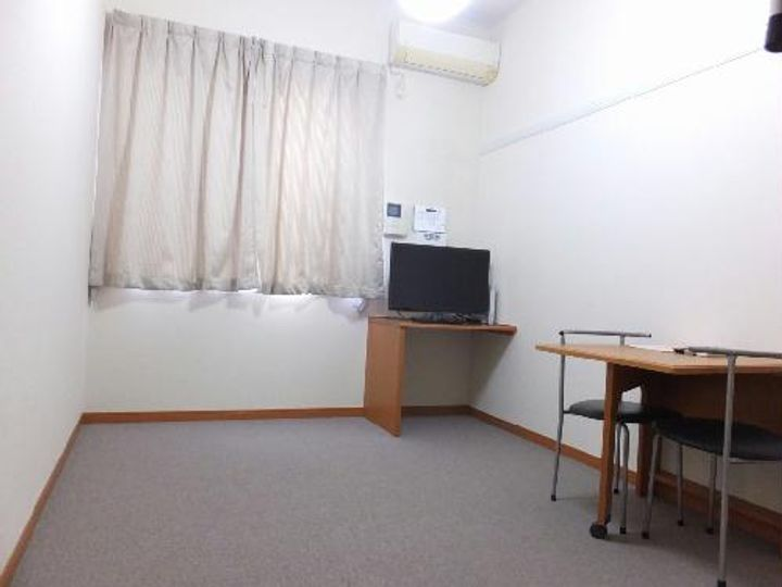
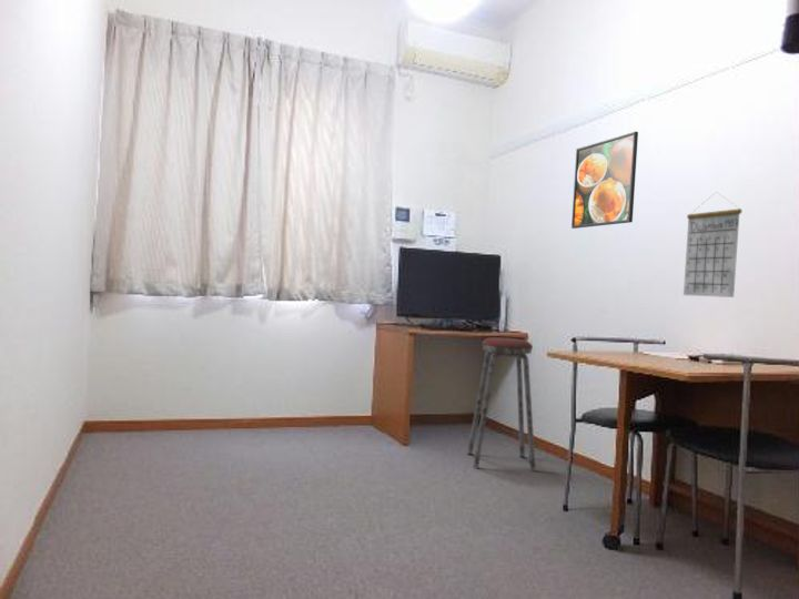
+ music stool [466,336,537,473]
+ calendar [682,192,742,298]
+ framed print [570,131,639,230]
